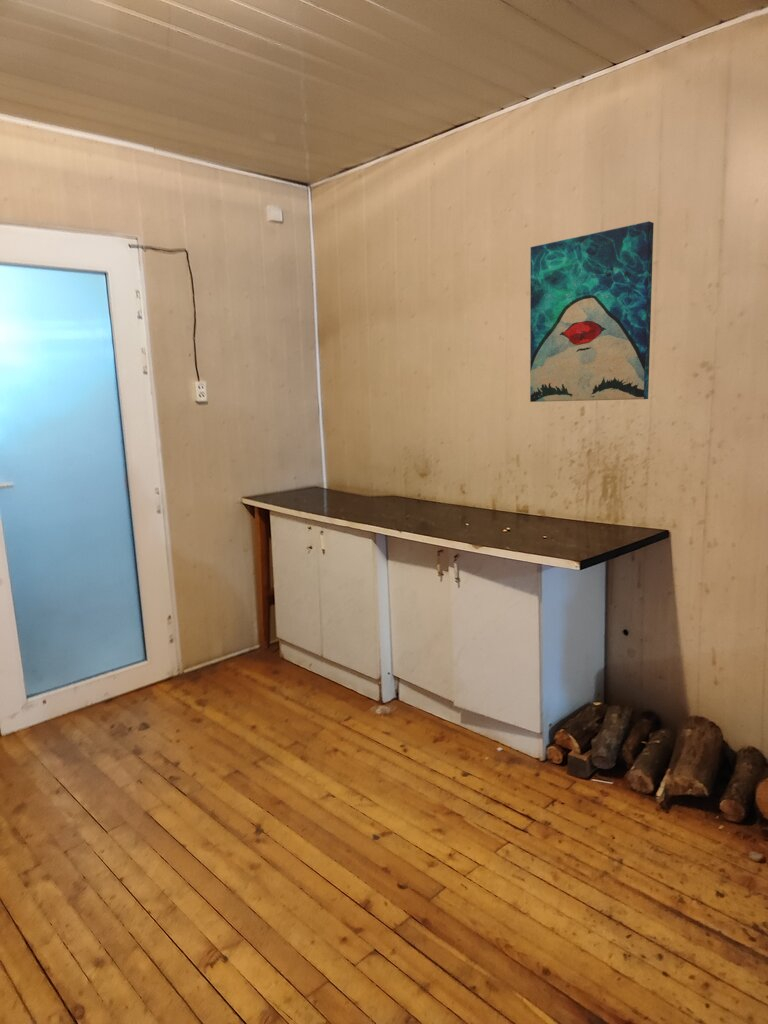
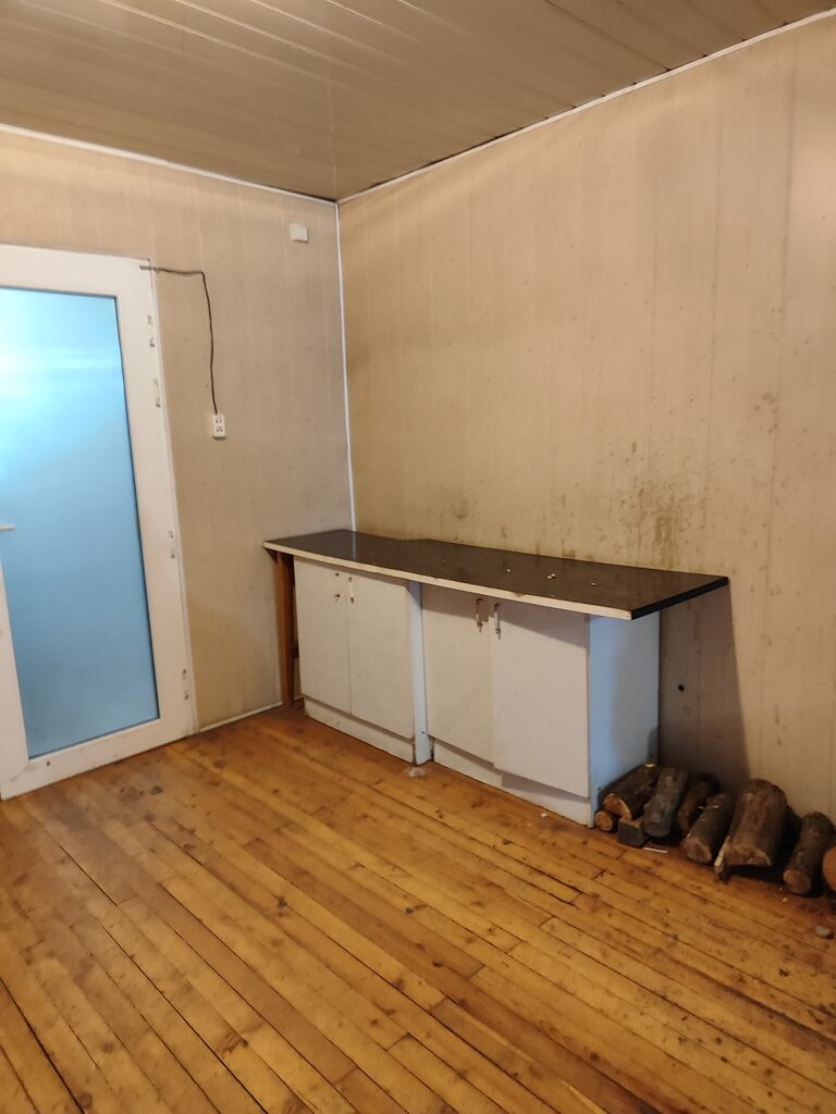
- wall art [529,220,655,403]
